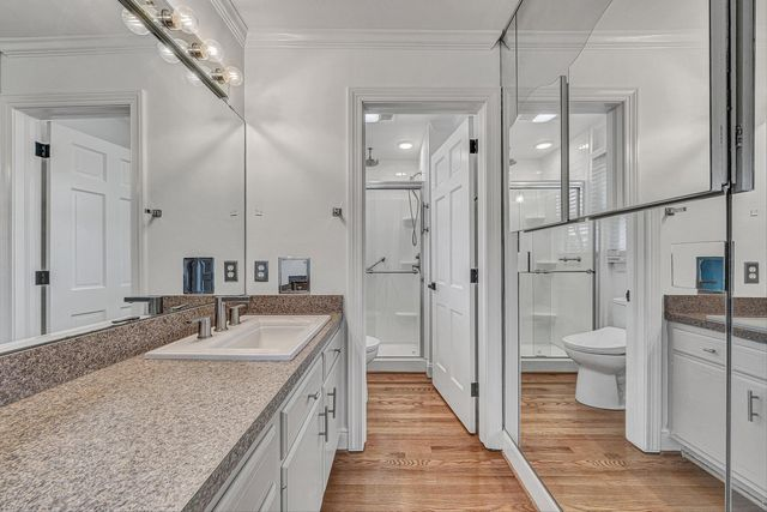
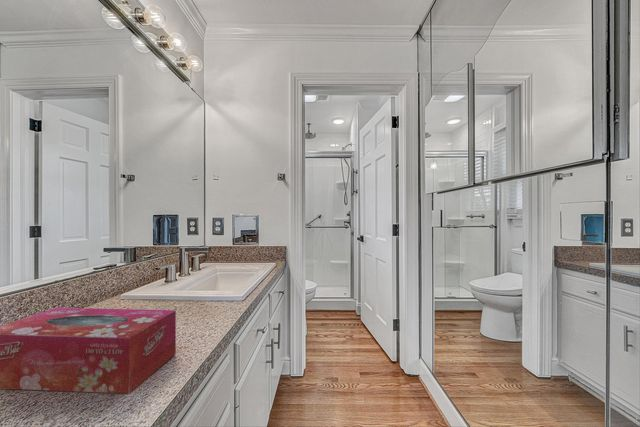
+ tissue box [0,307,177,395]
